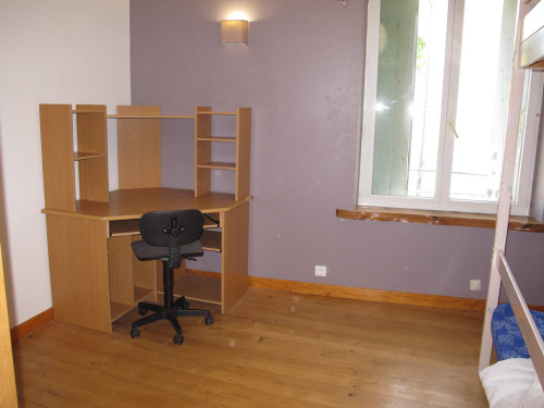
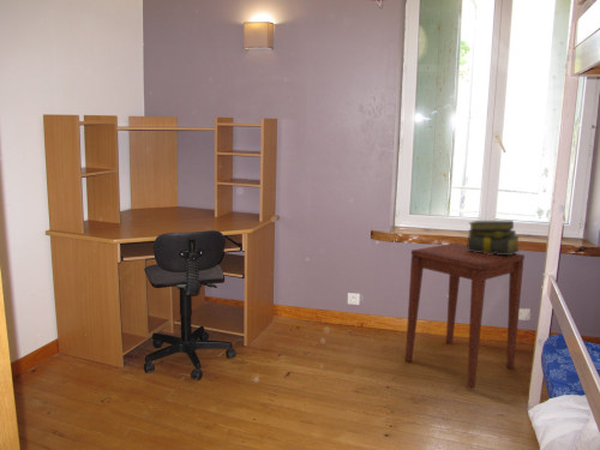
+ side table [404,242,526,390]
+ stack of books [466,220,522,254]
